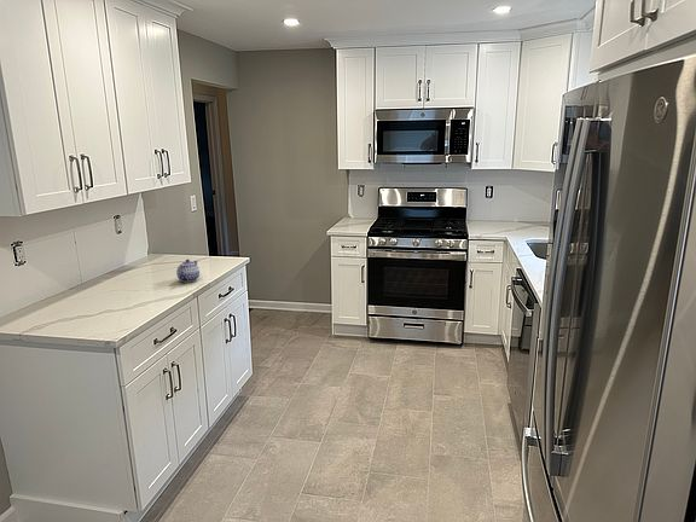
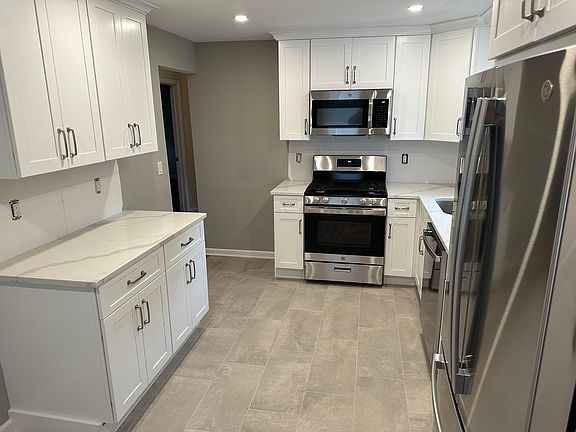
- teapot [175,259,201,283]
